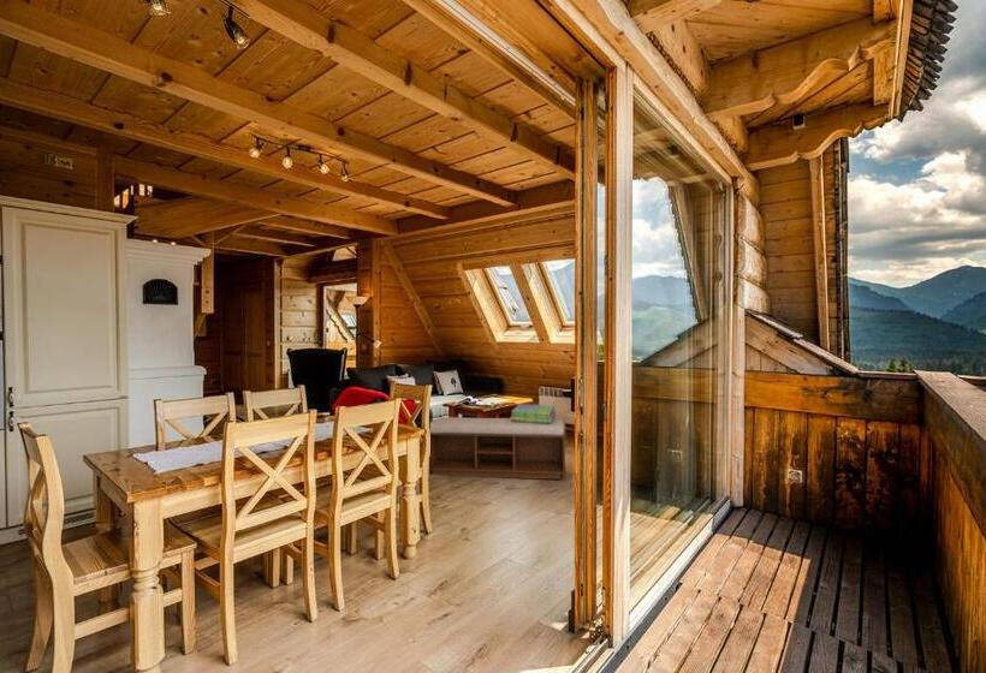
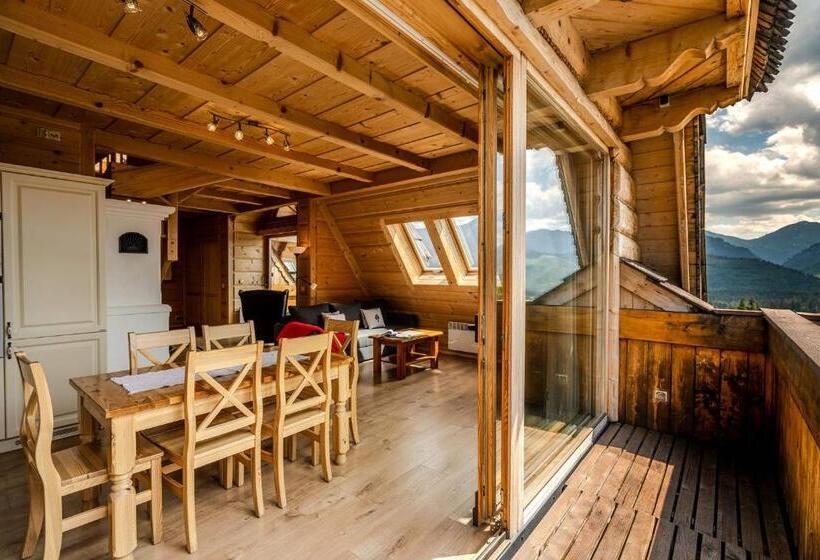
- stack of books [510,403,558,424]
- bench [428,416,568,481]
